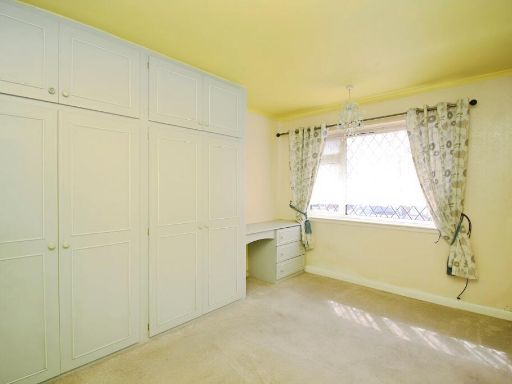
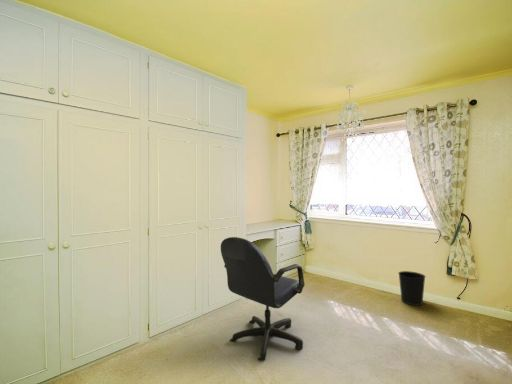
+ wastebasket [397,270,427,307]
+ office chair [220,236,306,362]
